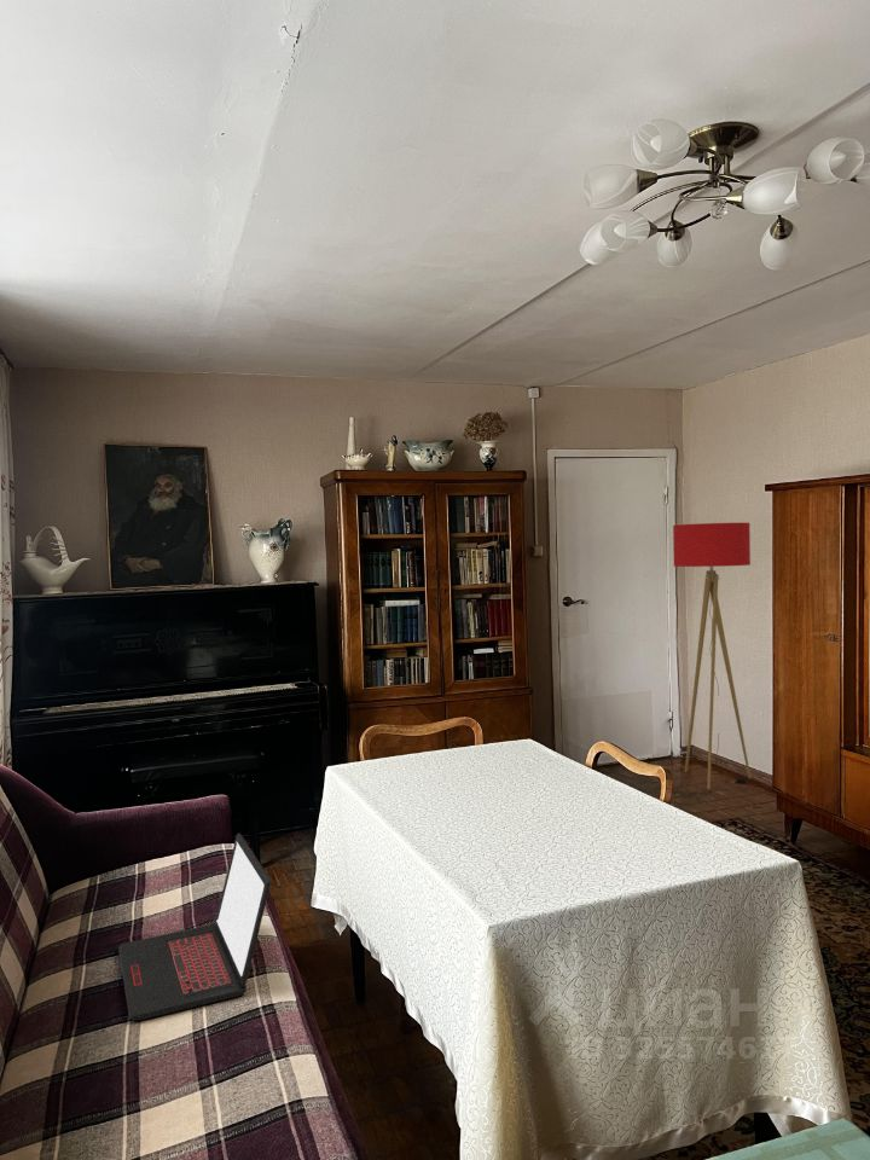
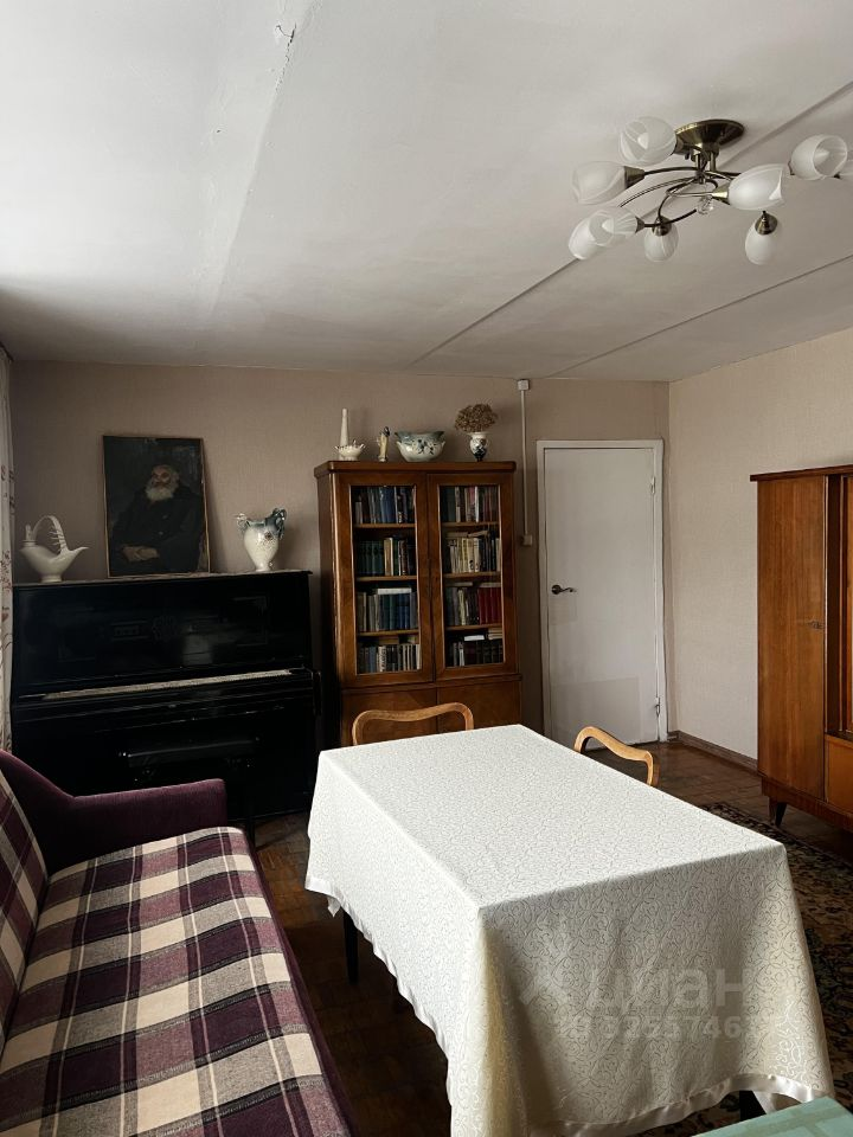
- laptop [117,833,272,1021]
- floor lamp [672,522,752,790]
